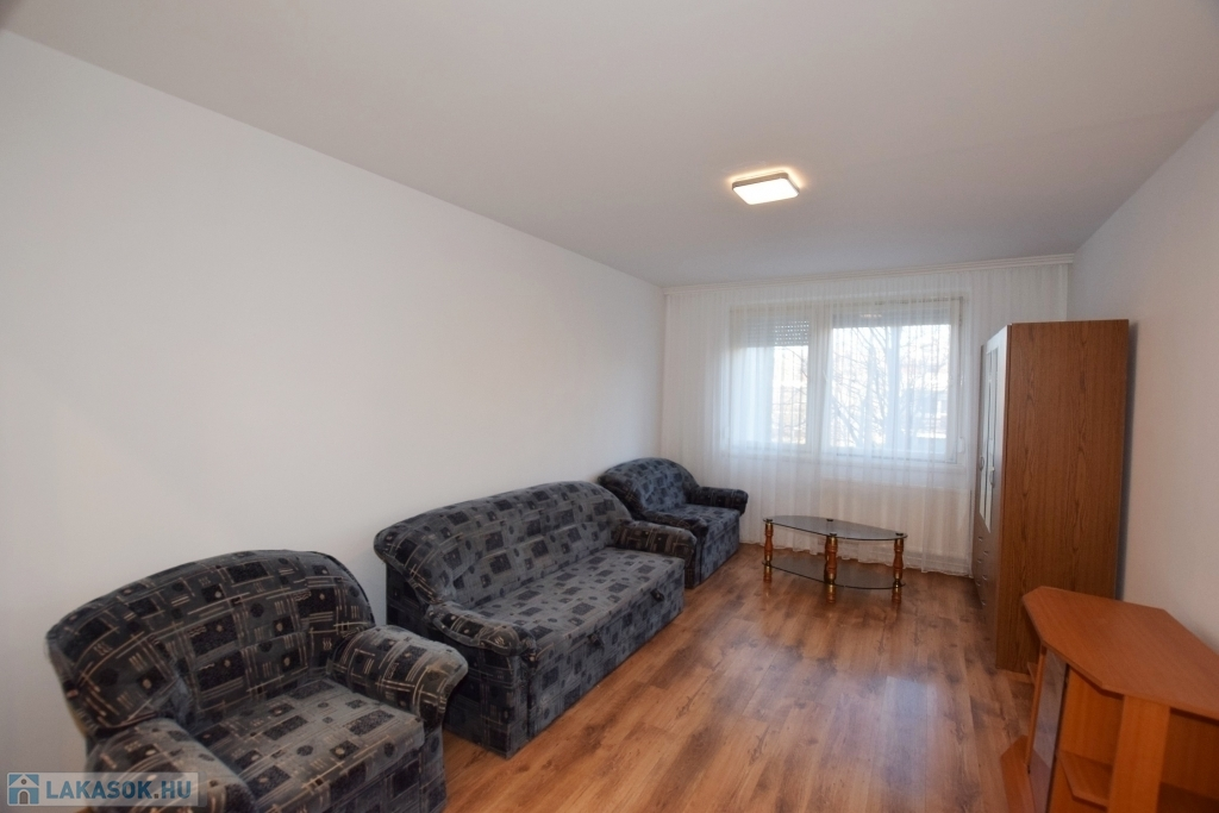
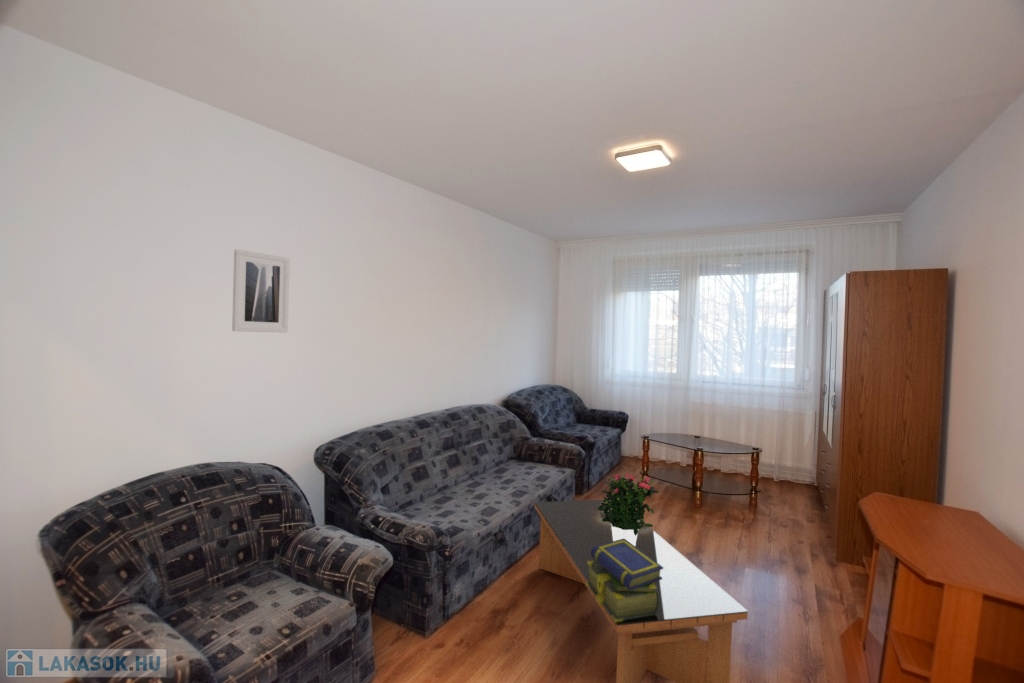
+ stack of books [586,539,664,622]
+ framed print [231,248,291,333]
+ potted flower [597,473,659,546]
+ coffee table [533,499,749,683]
